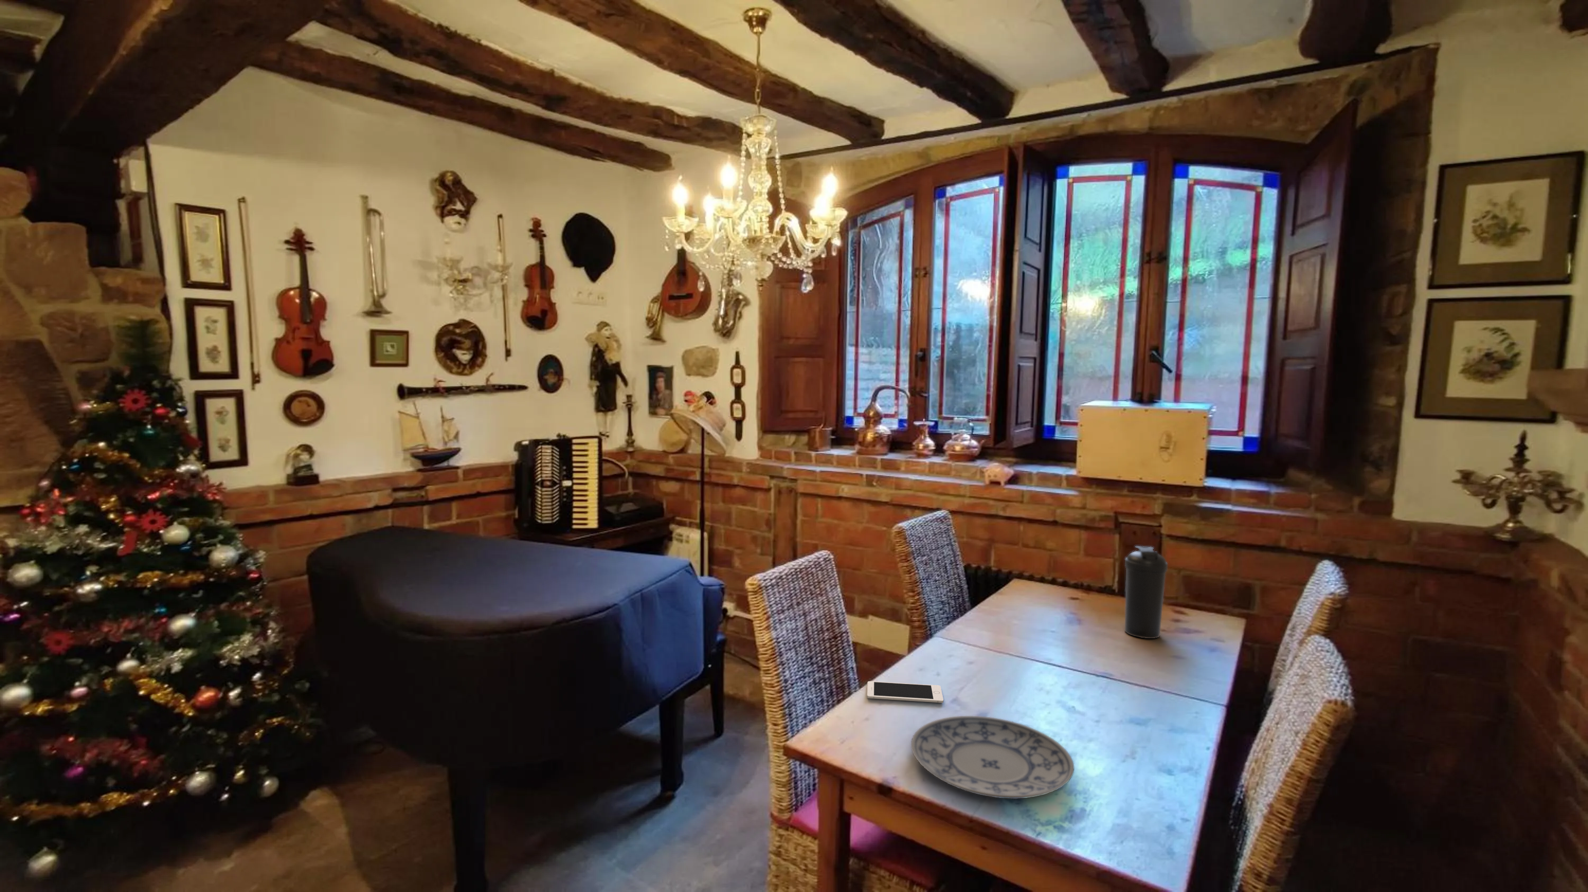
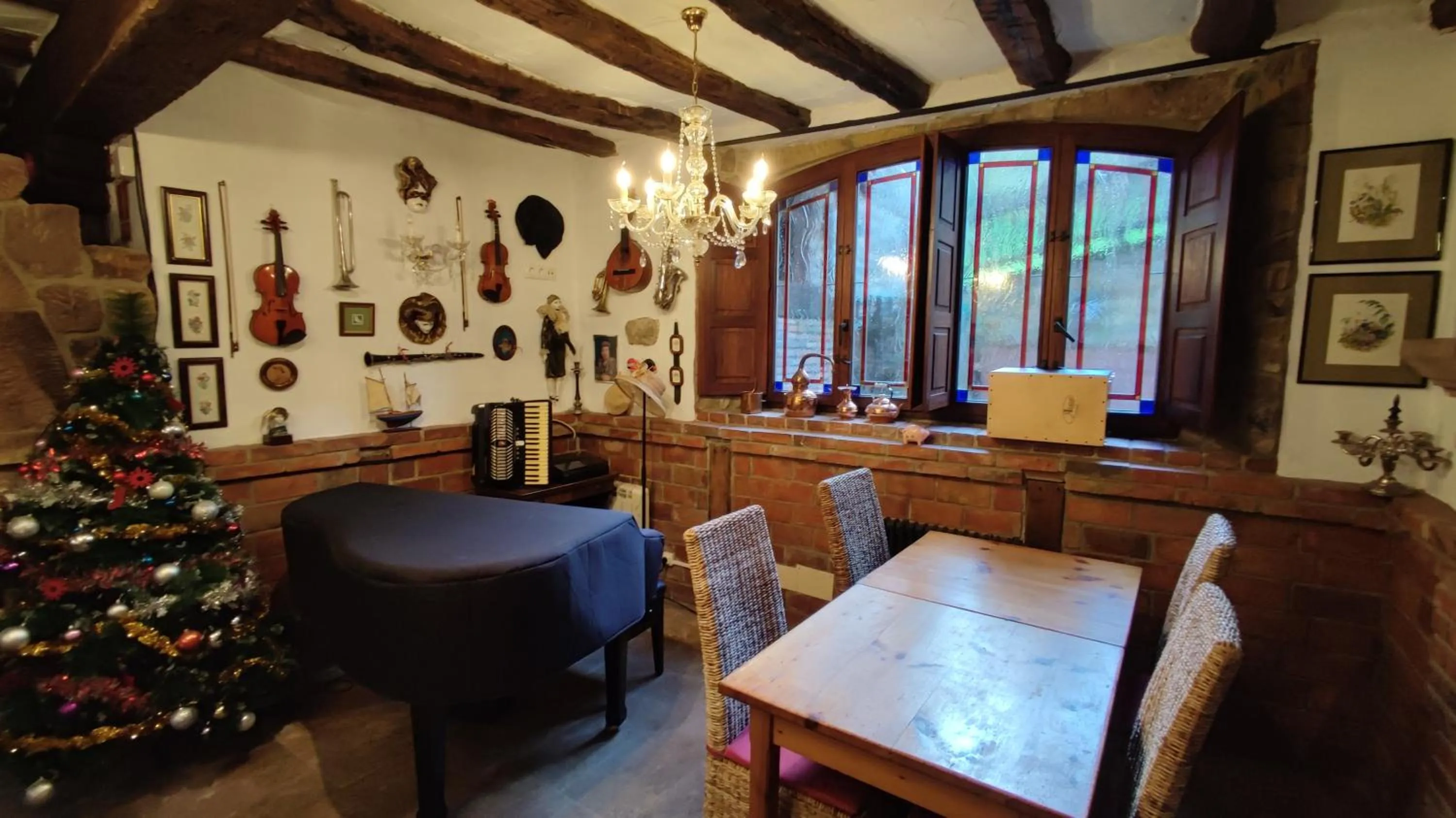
- plate [911,715,1074,799]
- water bottle [1124,545,1168,639]
- cell phone [866,680,943,703]
